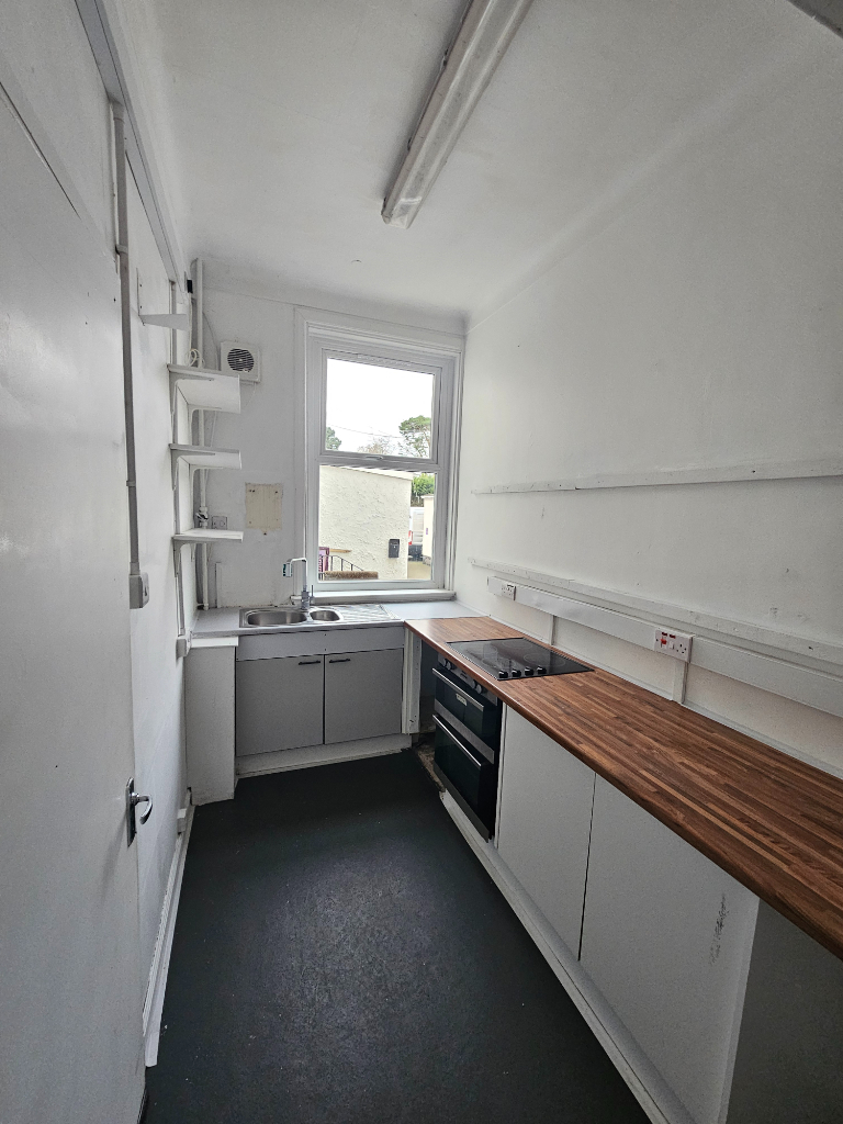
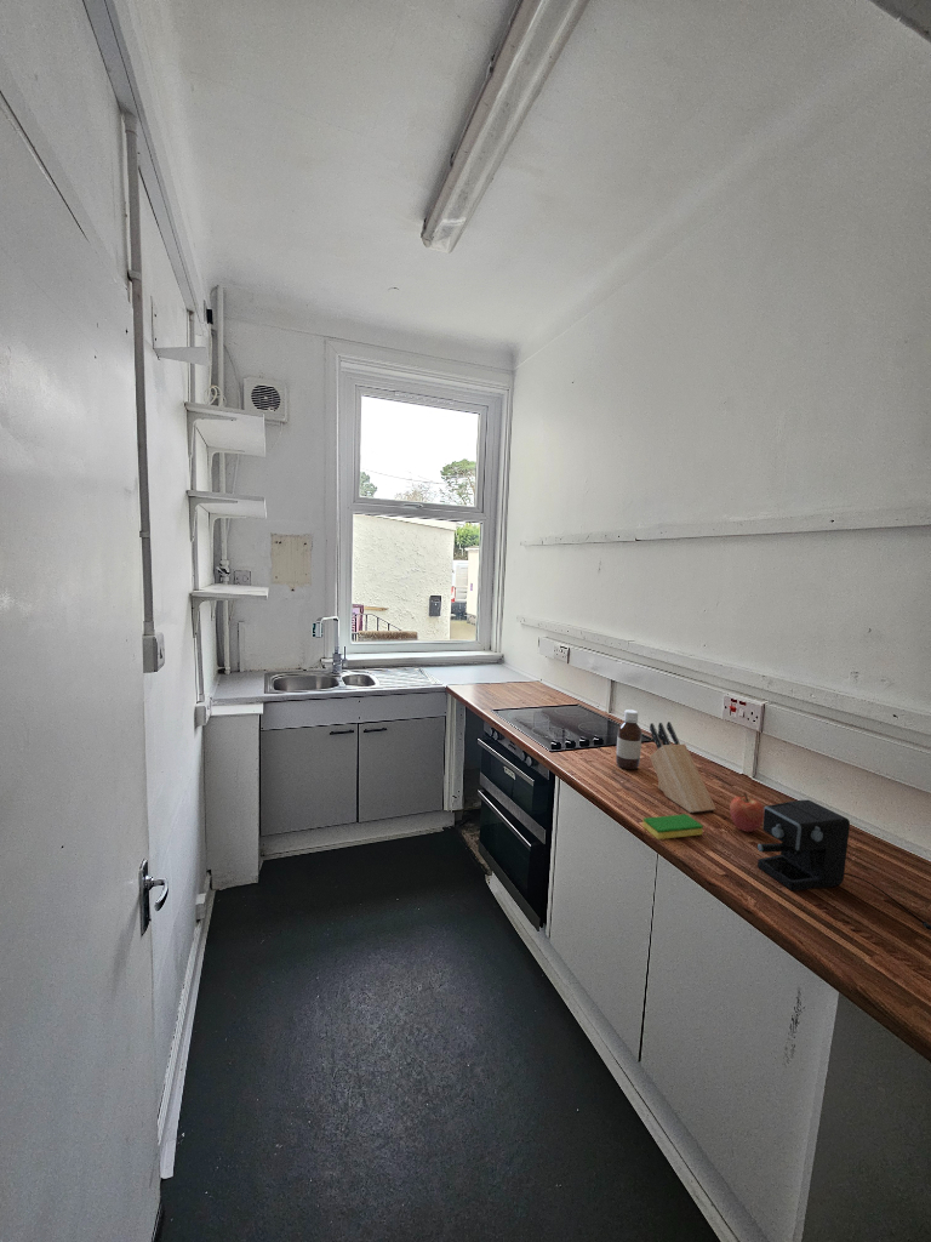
+ apple [729,791,765,833]
+ knife block [649,720,716,814]
+ coffee maker [756,799,931,932]
+ dish sponge [641,813,704,841]
+ bottle [615,708,642,770]
